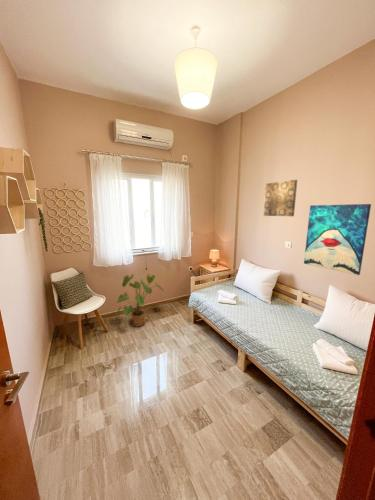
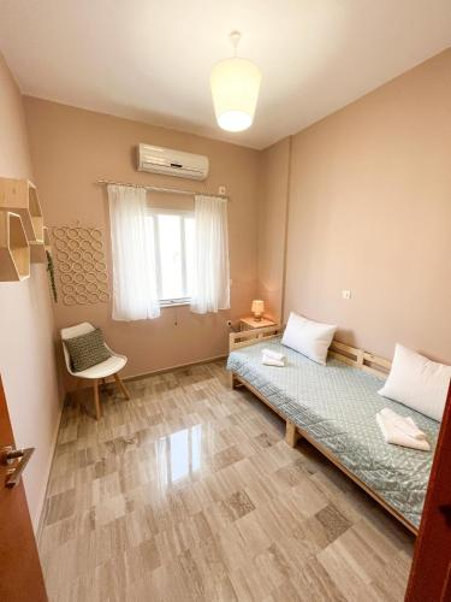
- house plant [115,273,167,328]
- wall art [303,203,372,276]
- wall art [263,179,298,217]
